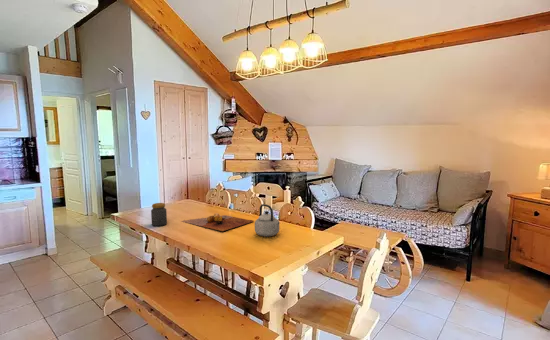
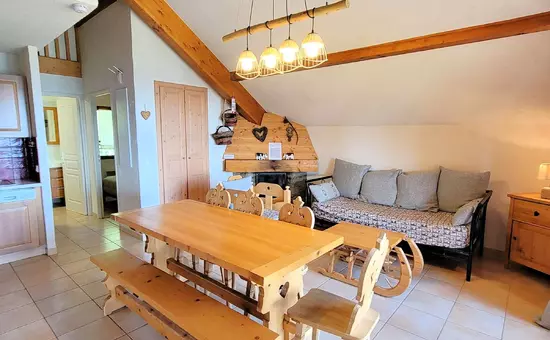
- teapot [254,203,281,237]
- cutting board [181,212,254,232]
- jar [150,202,168,227]
